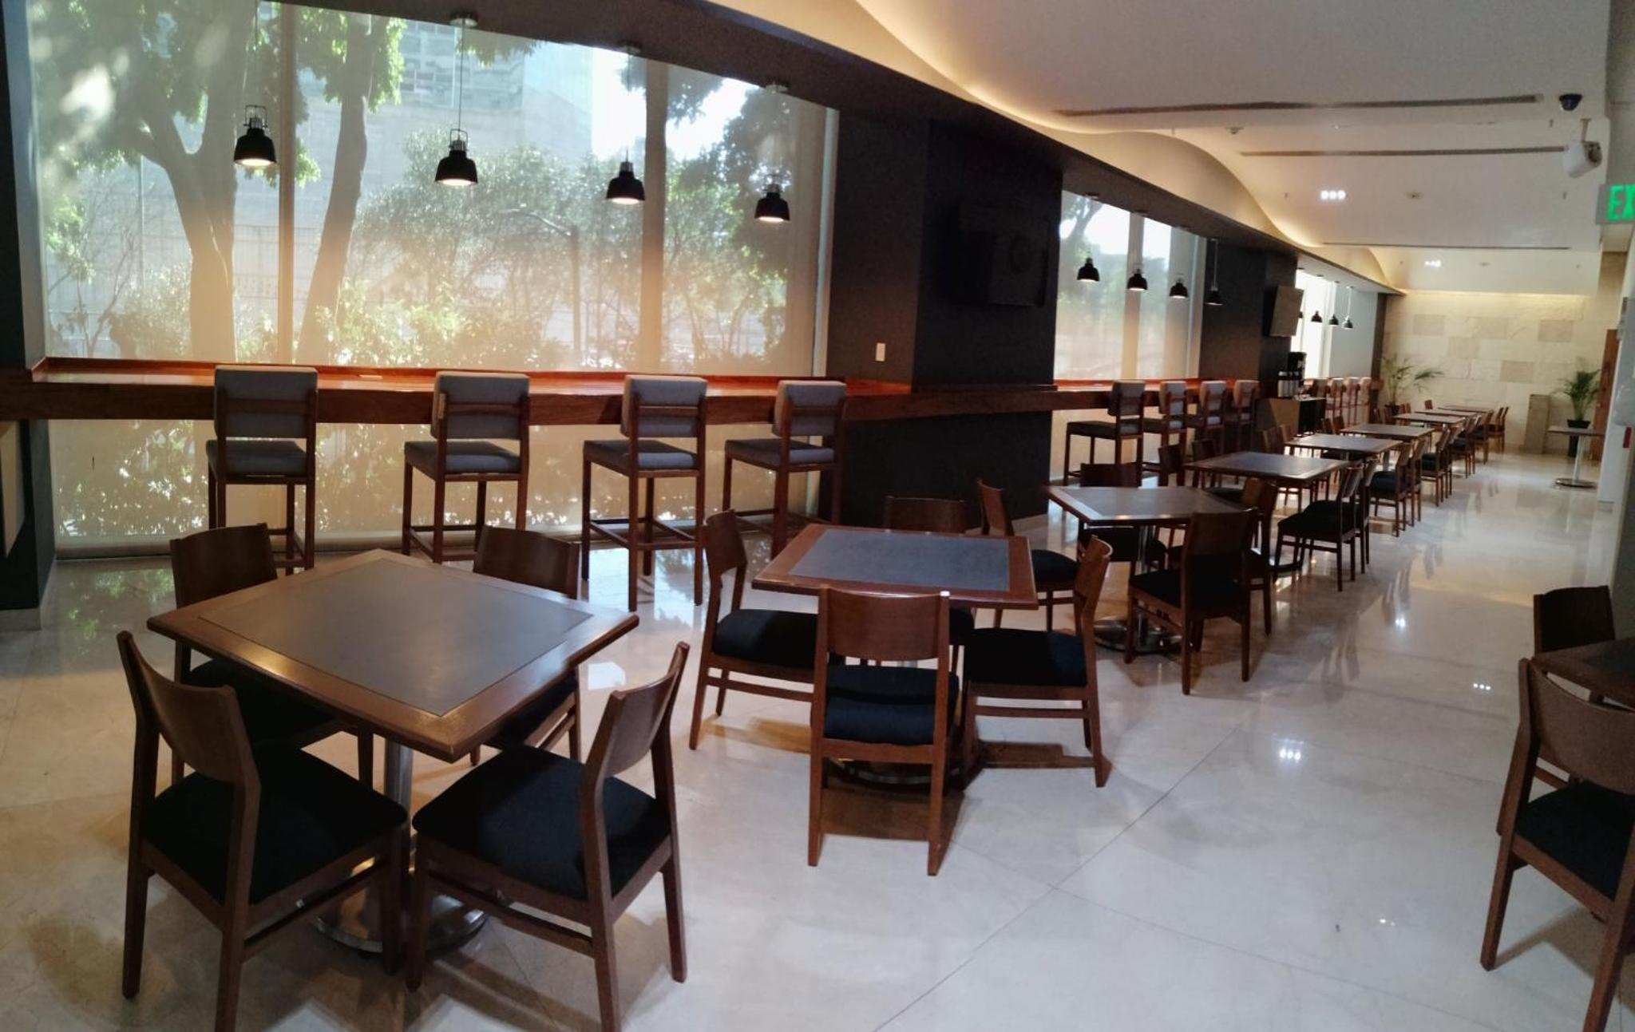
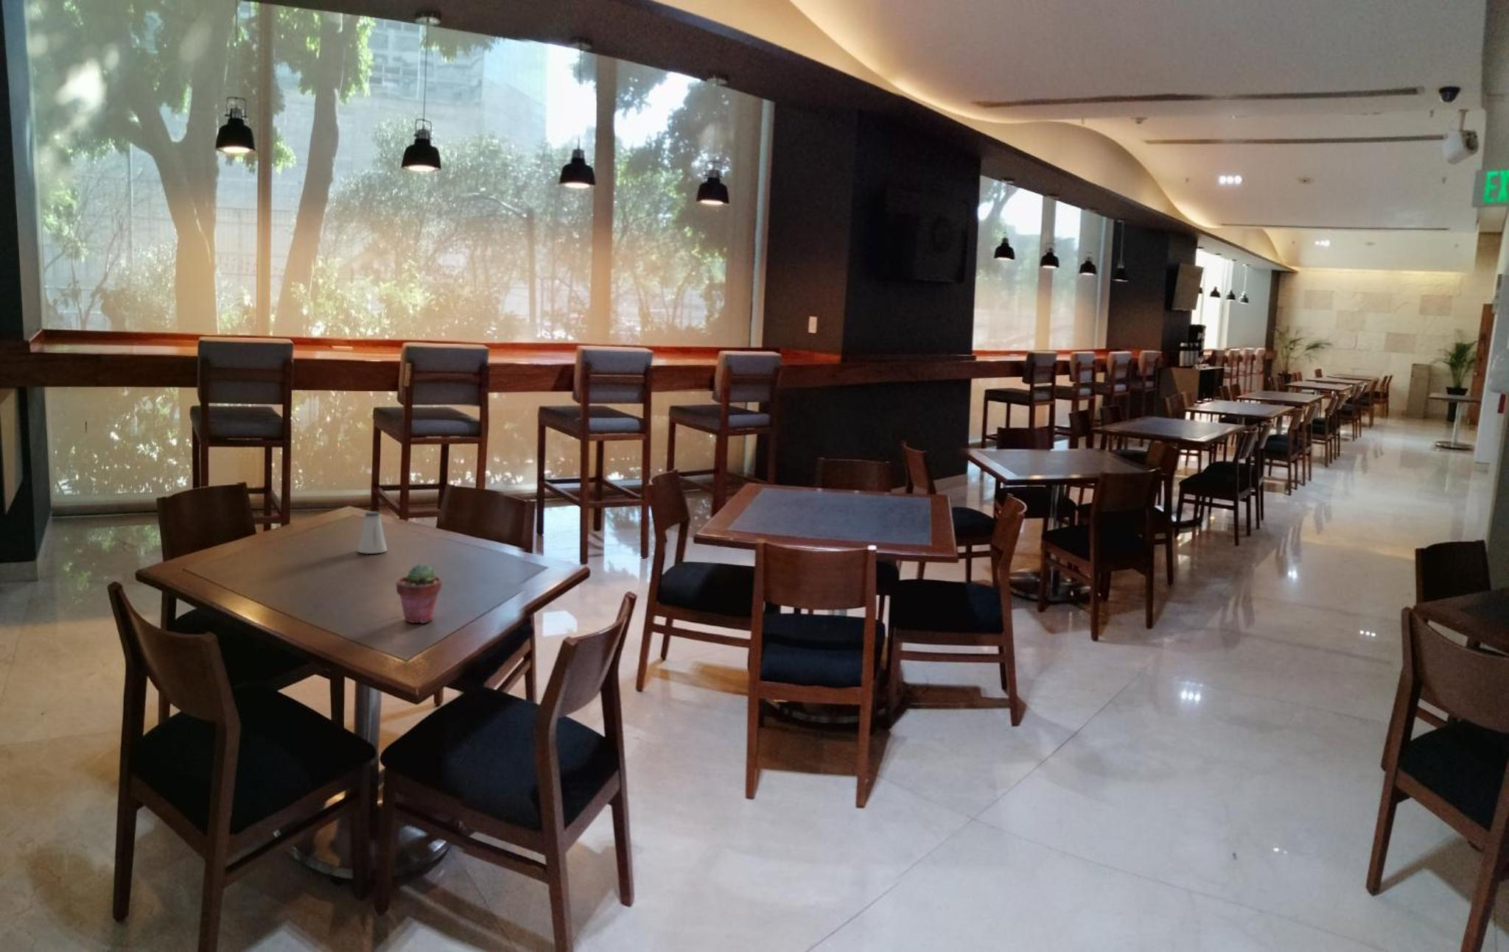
+ potted succulent [395,563,442,624]
+ saltshaker [357,511,387,554]
